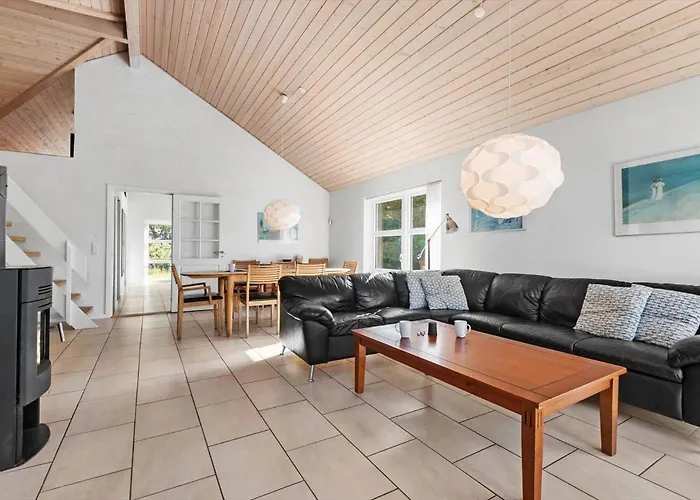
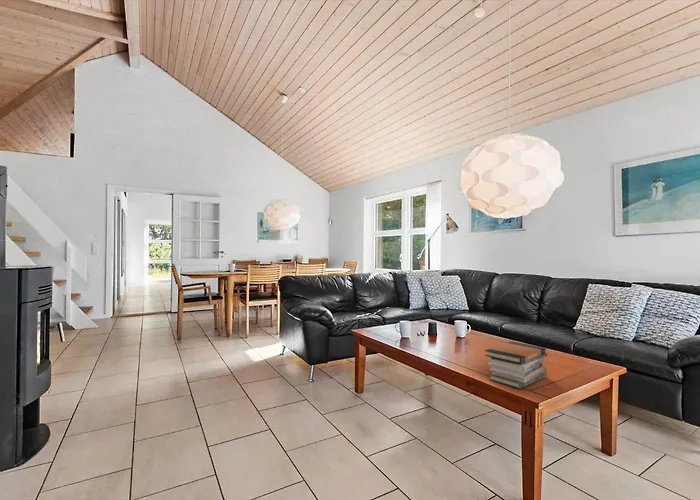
+ book stack [484,340,549,390]
